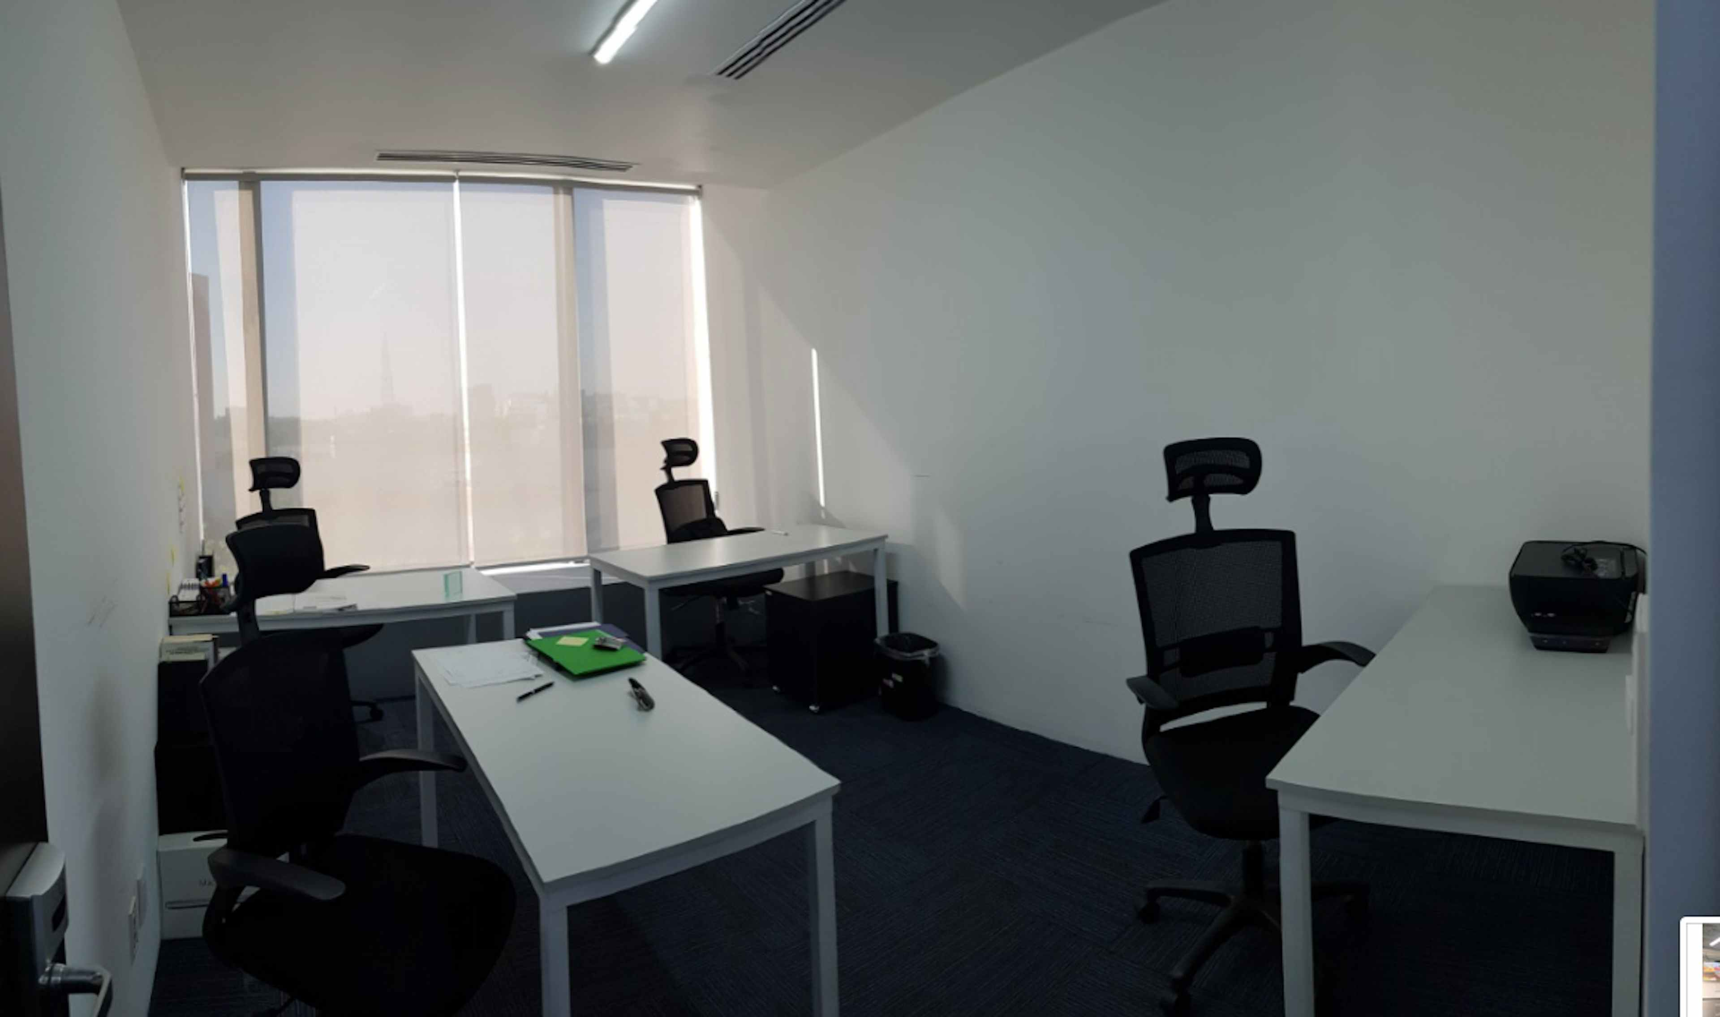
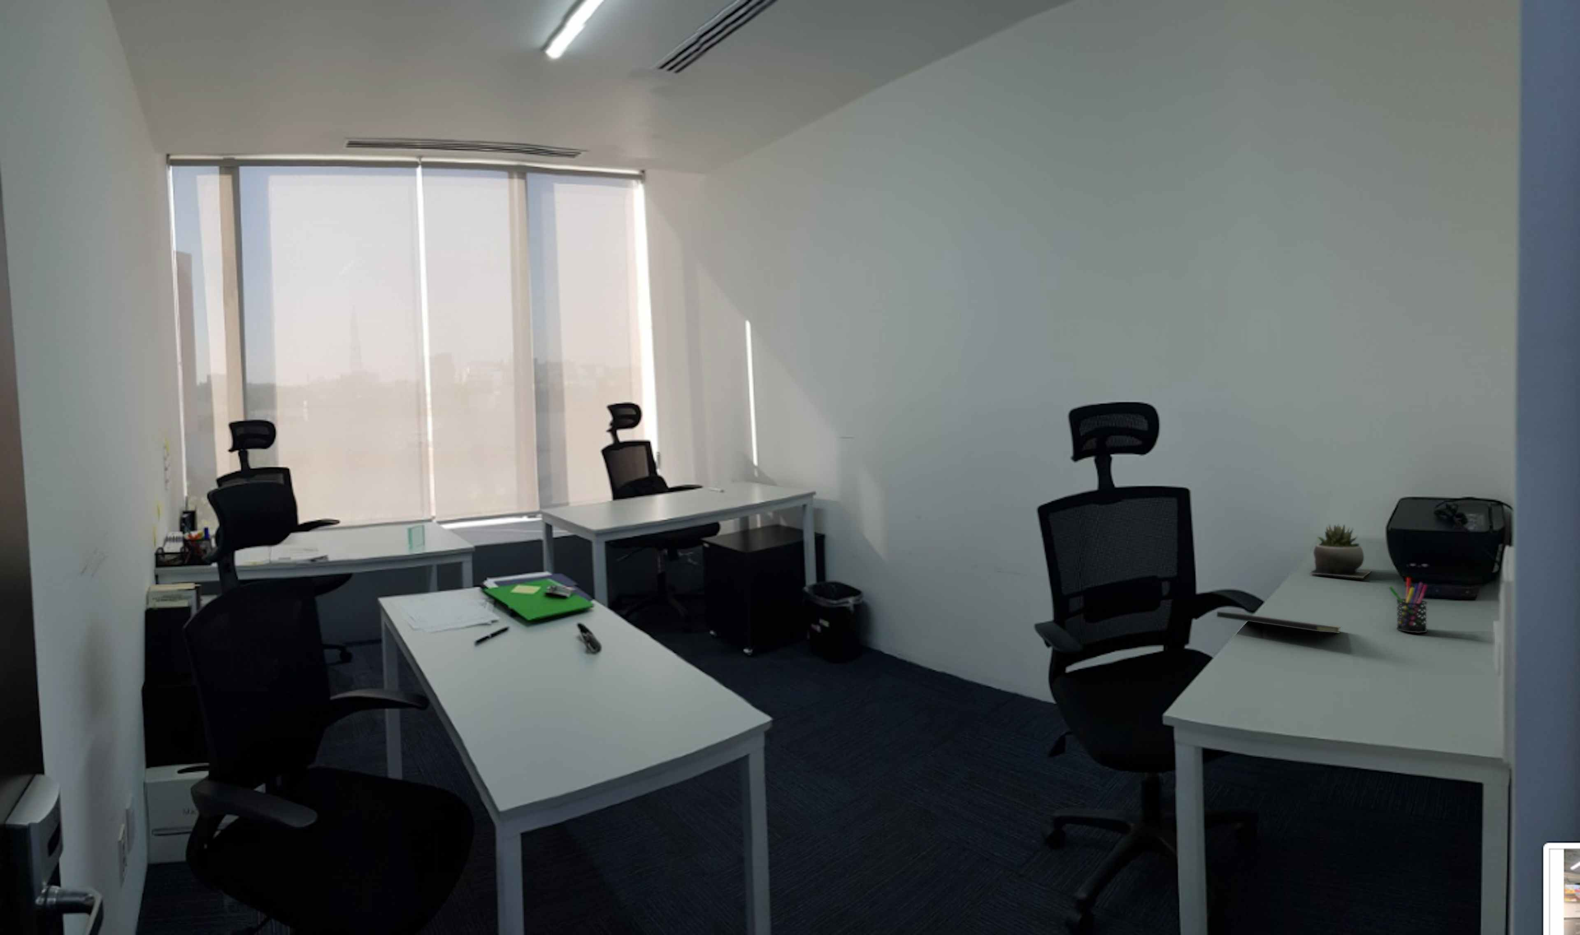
+ succulent plant [1309,523,1372,579]
+ notepad [1216,611,1342,646]
+ pen holder [1389,578,1428,633]
